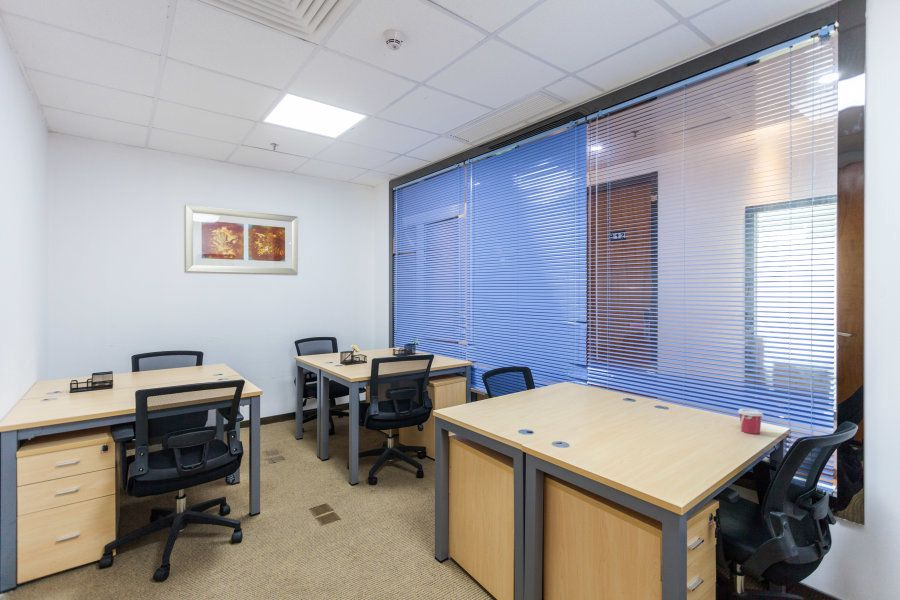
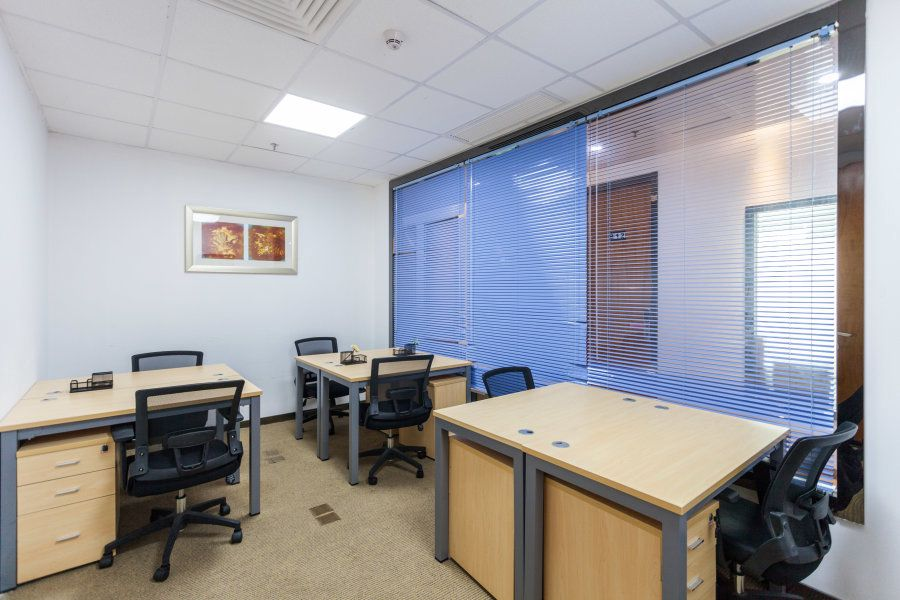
- cup [737,408,764,435]
